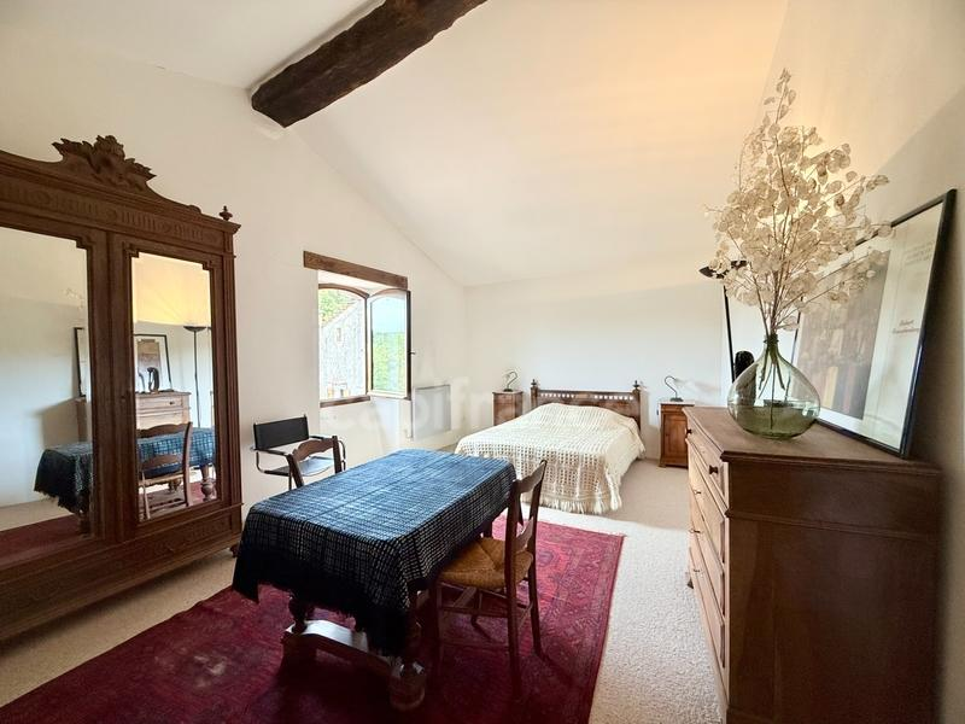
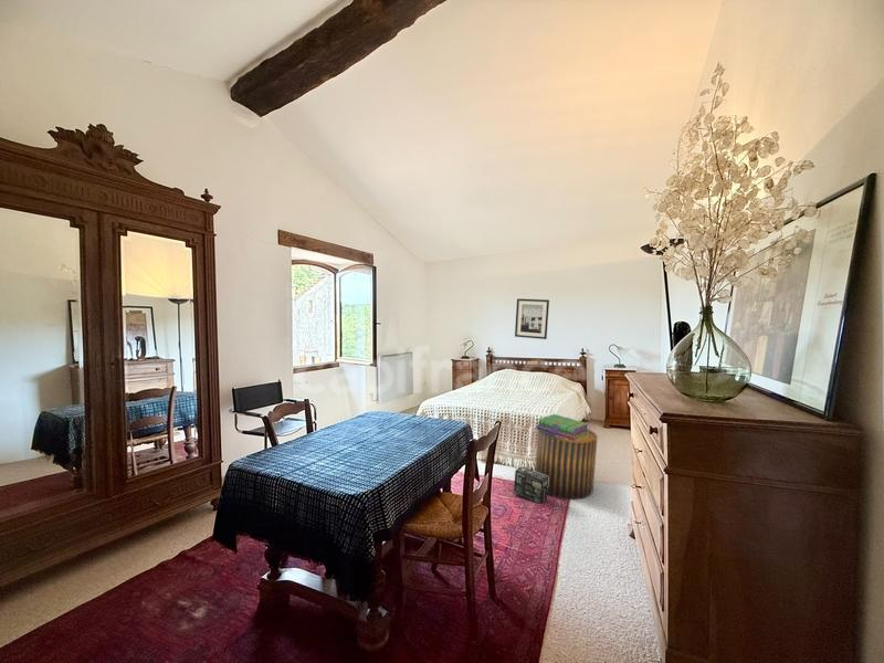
+ stack of books [536,413,590,441]
+ wall art [514,297,550,340]
+ stool [535,429,599,501]
+ box [513,465,548,505]
